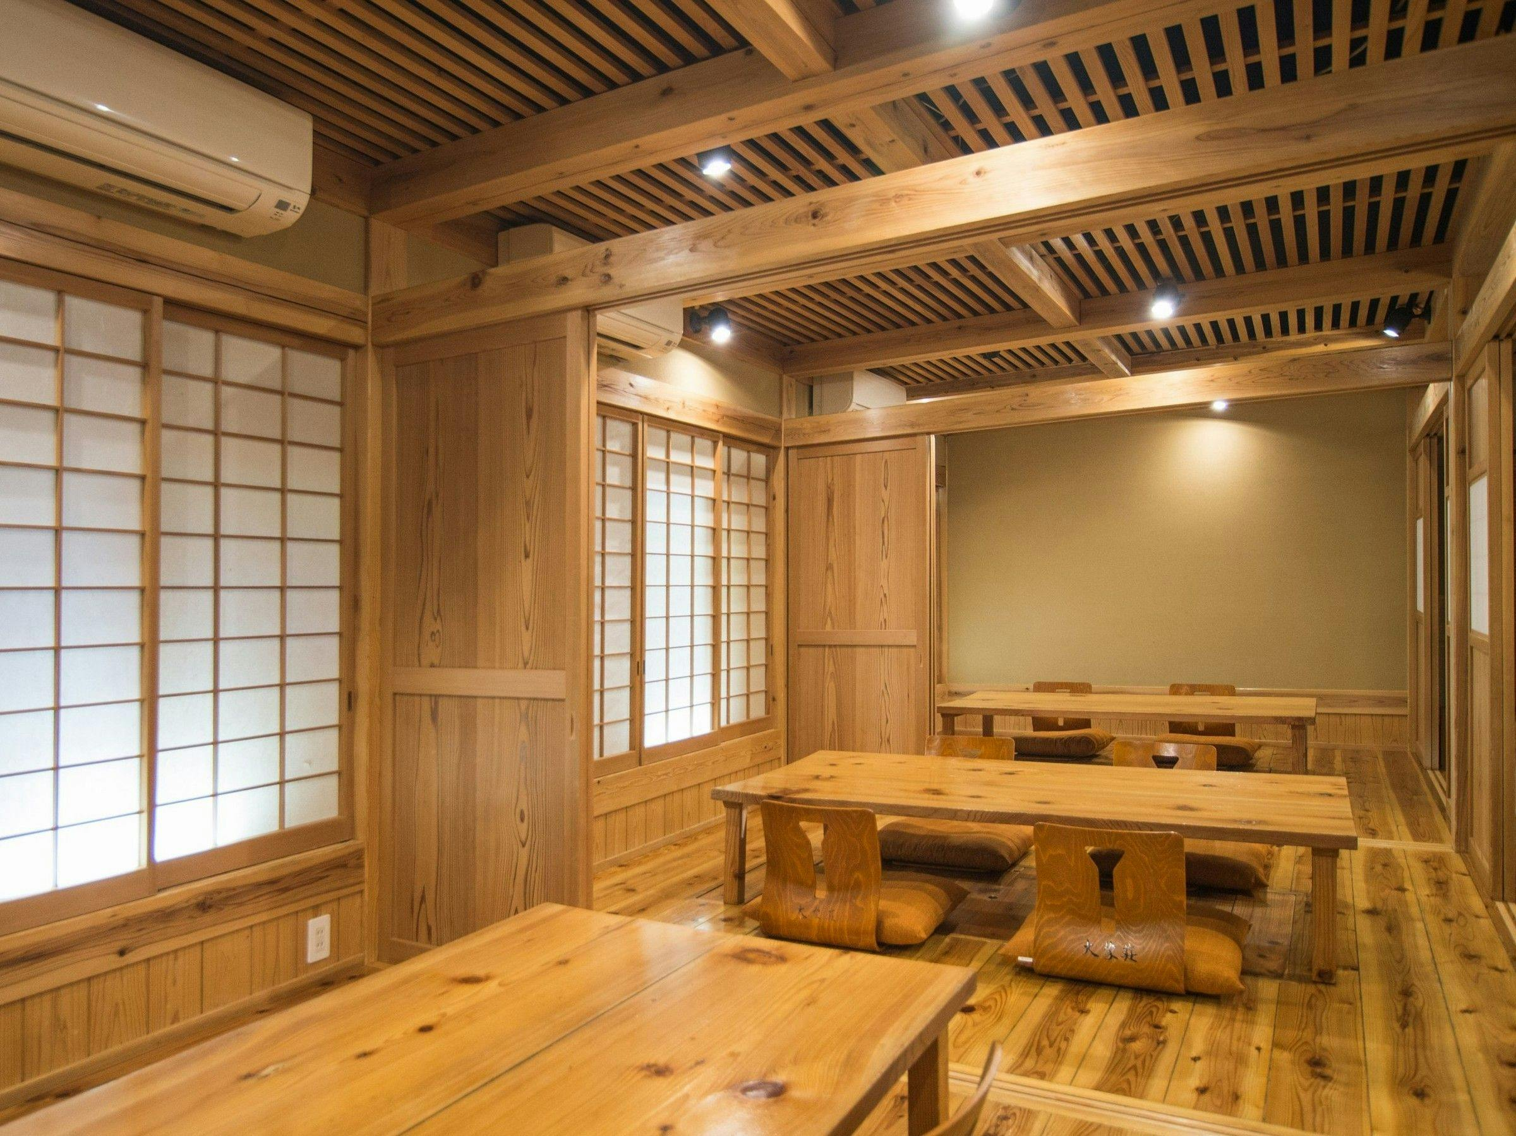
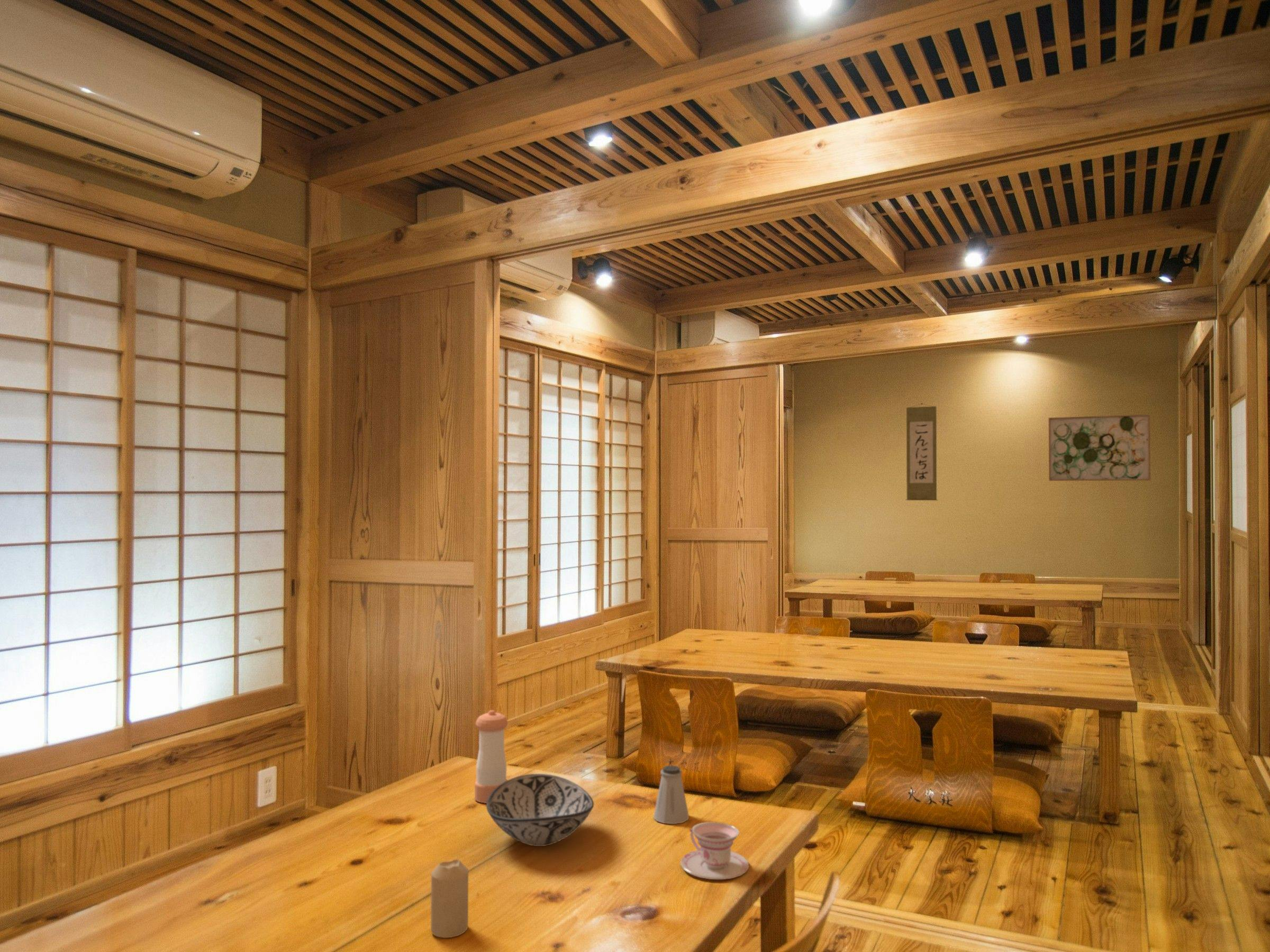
+ wall art [1048,414,1151,481]
+ teacup [681,821,749,880]
+ saltshaker [653,765,690,825]
+ pepper shaker [474,710,509,804]
+ wall scroll [905,402,938,501]
+ decorative bowl [486,773,594,847]
+ candle [430,859,469,938]
